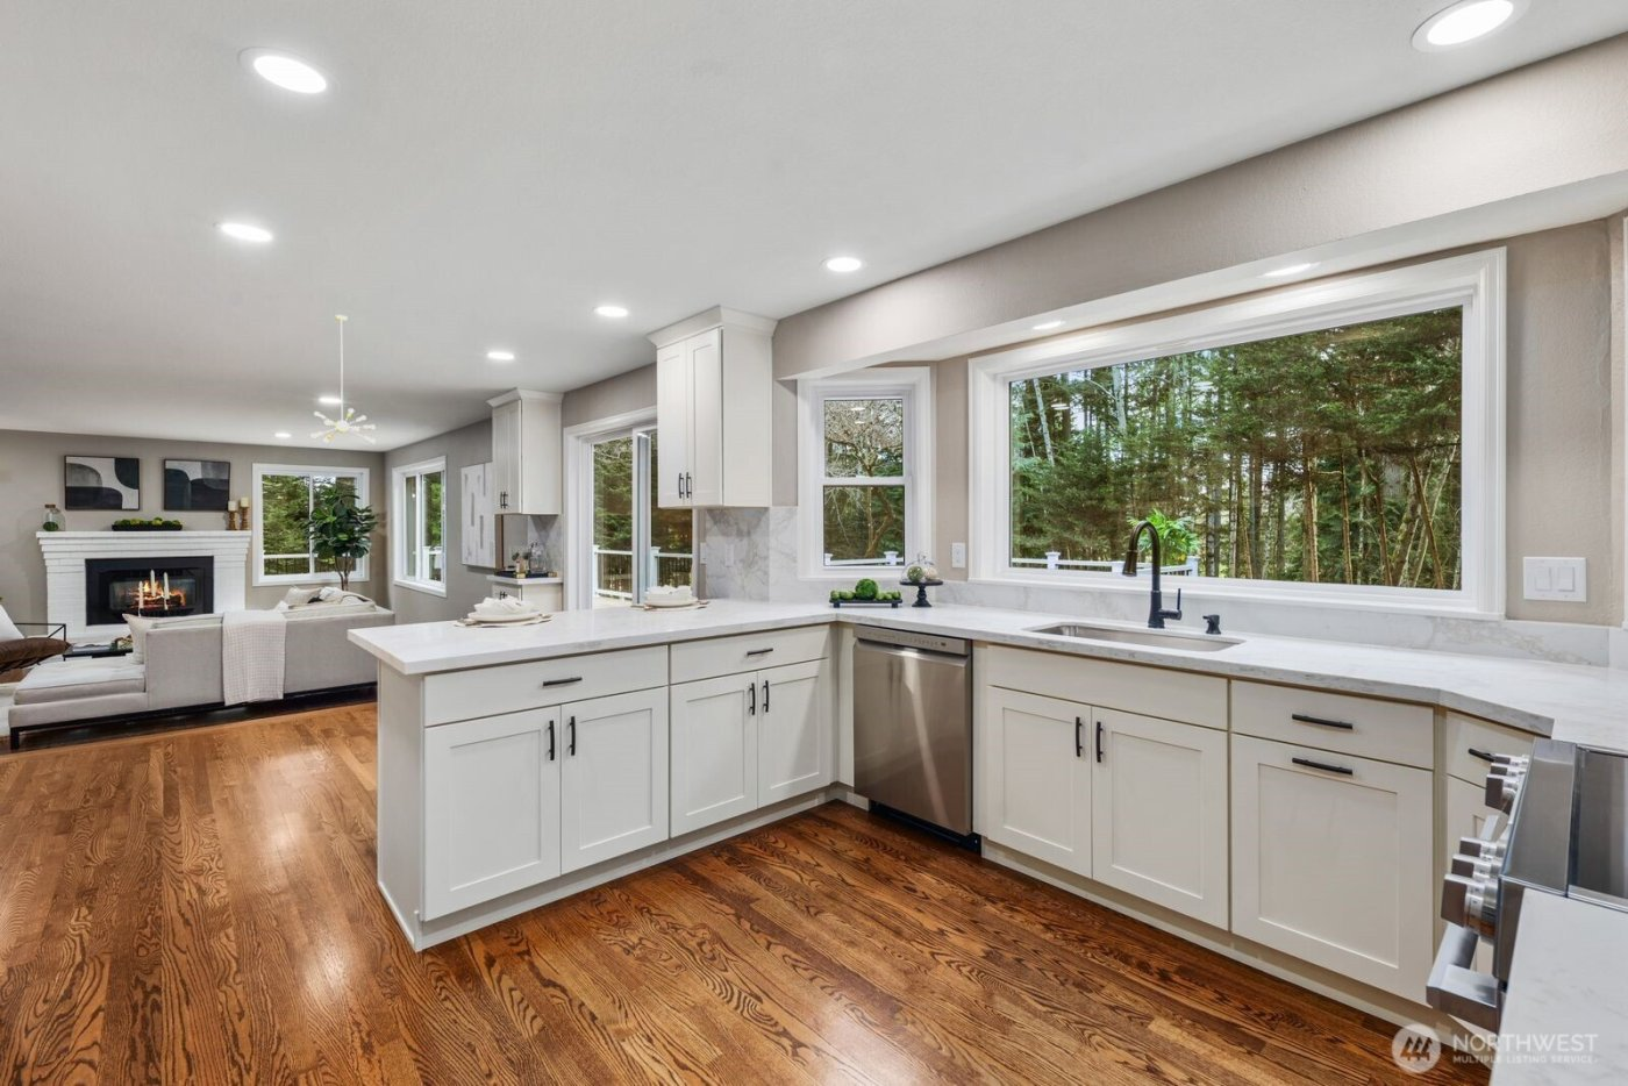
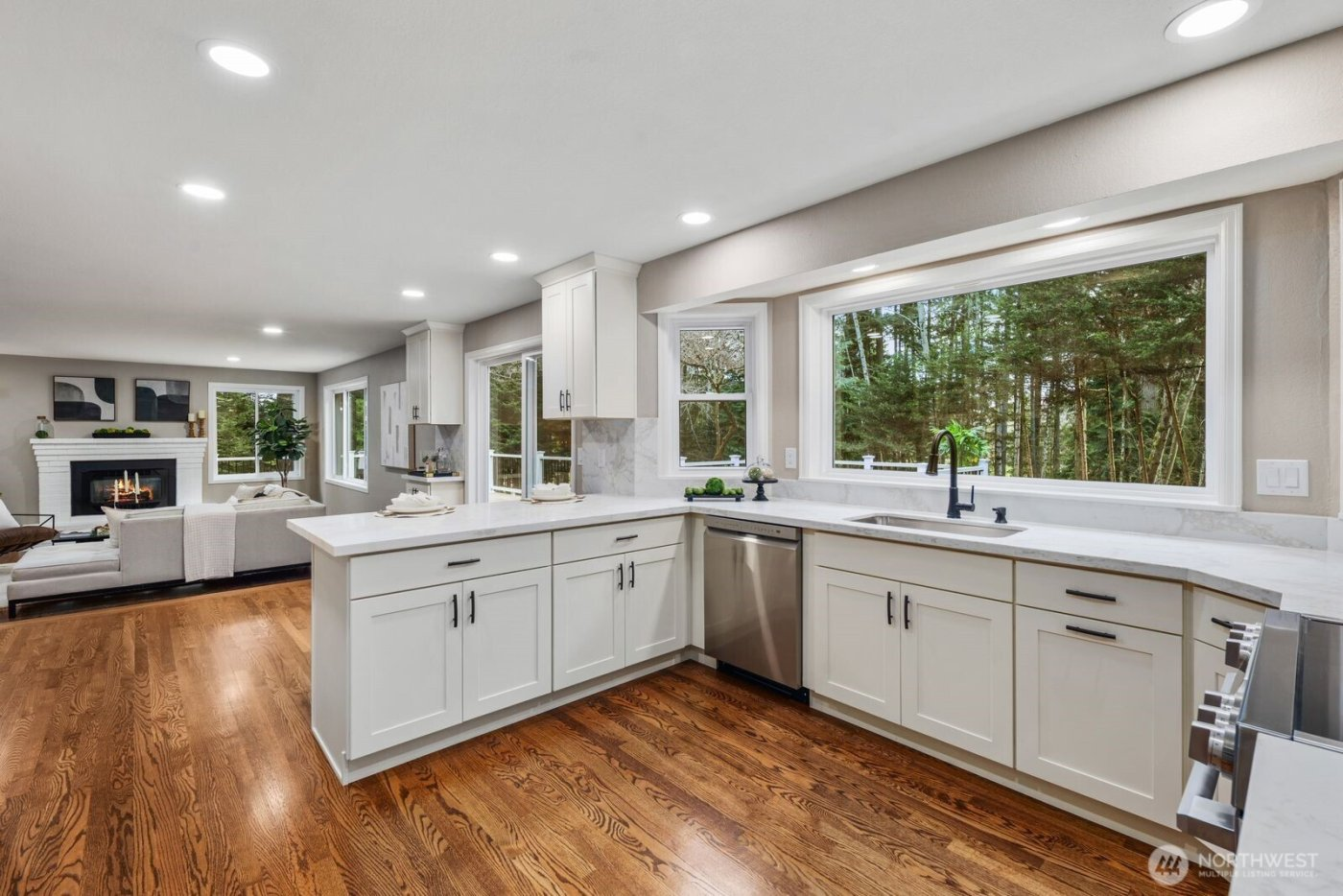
- chandelier [309,314,377,444]
